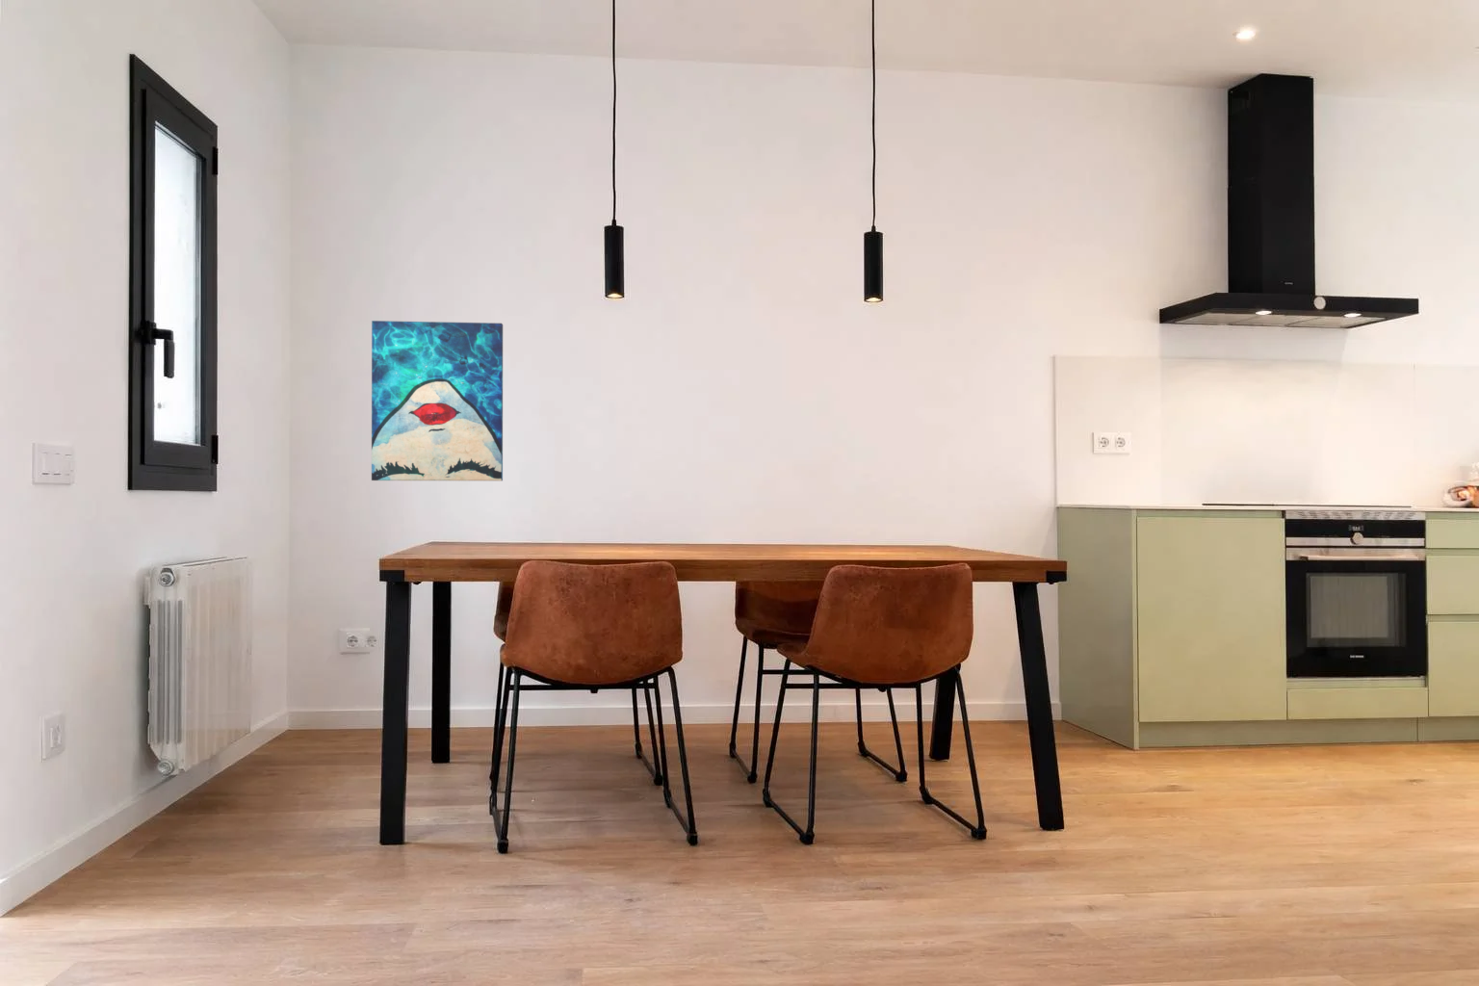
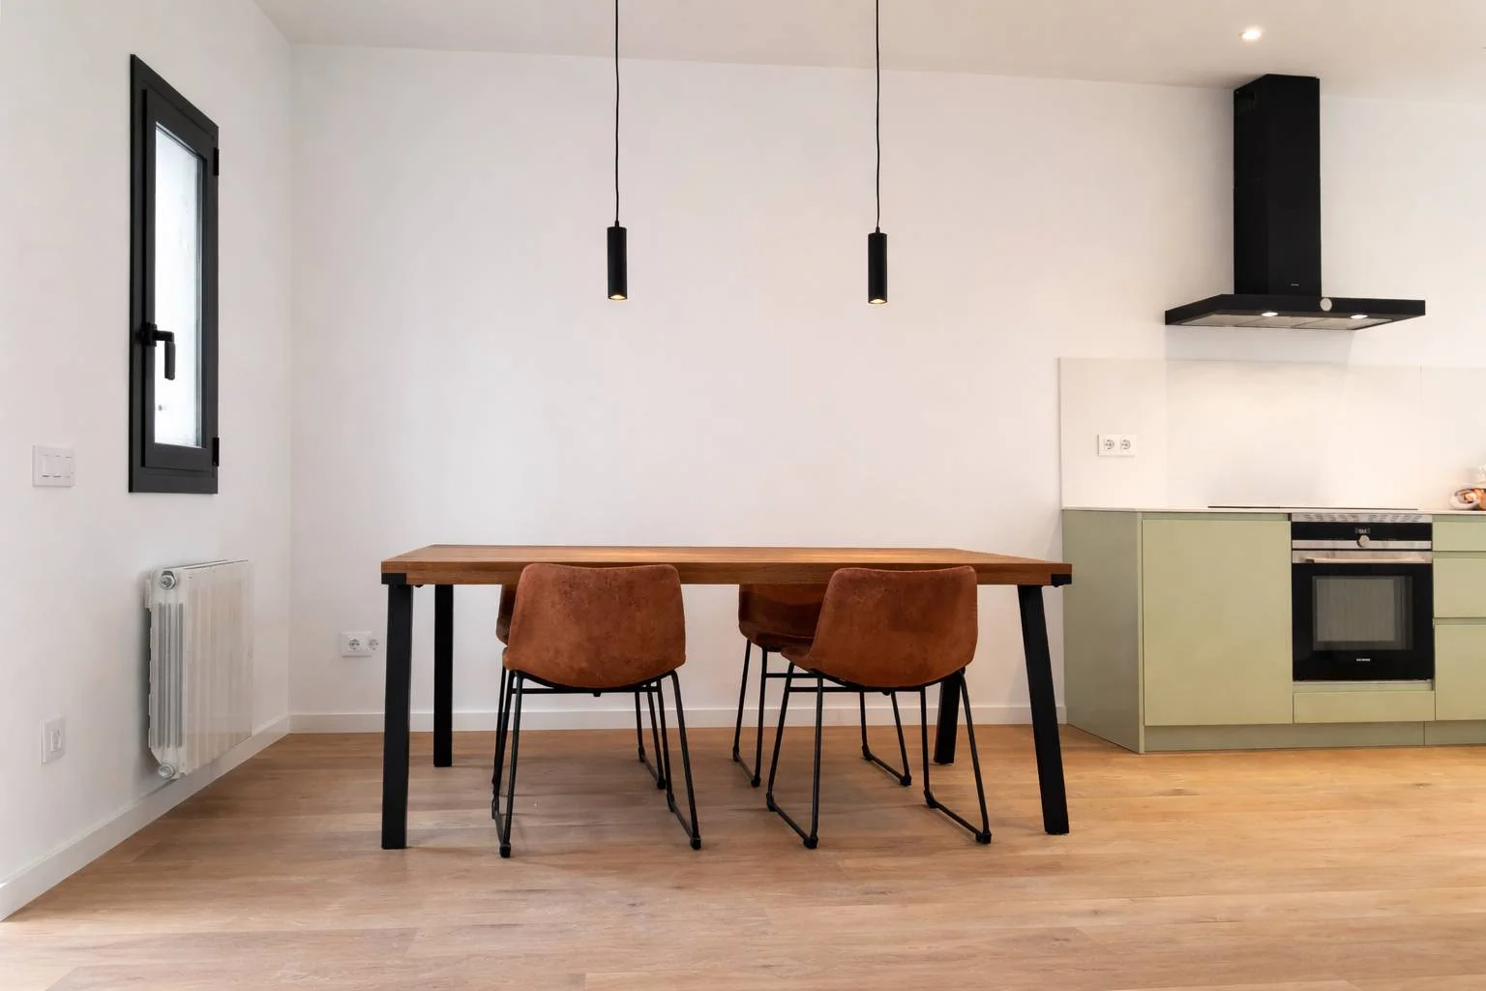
- wall art [371,319,504,481]
